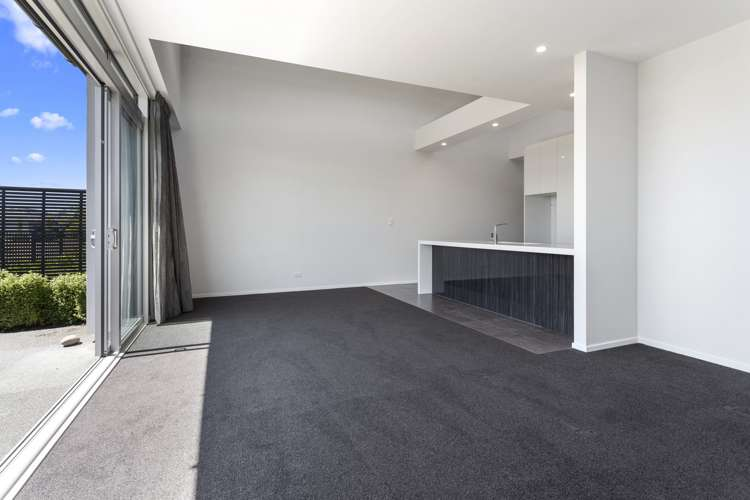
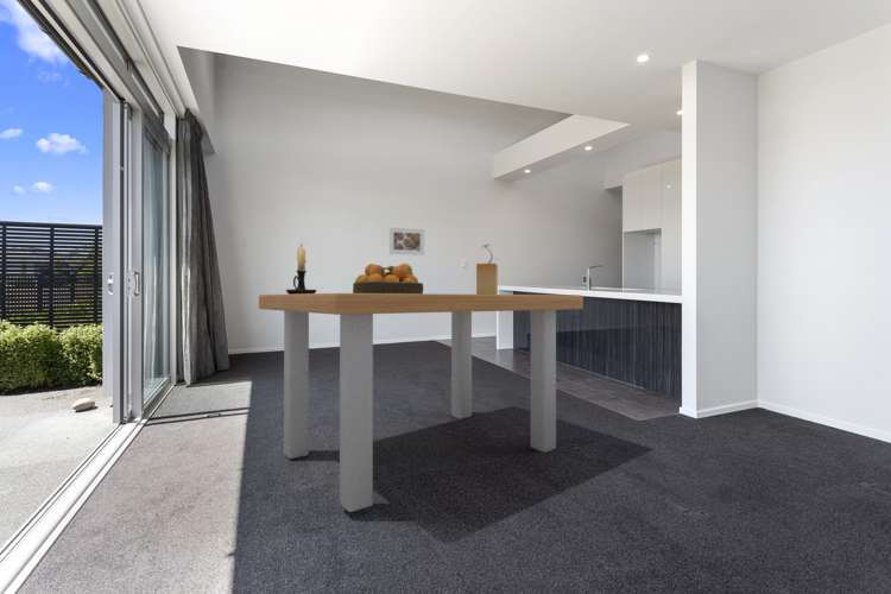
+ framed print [387,226,425,257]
+ potted plant [475,244,499,295]
+ candle holder [285,239,317,295]
+ dining table [258,292,584,513]
+ fruit bowl [352,263,425,293]
